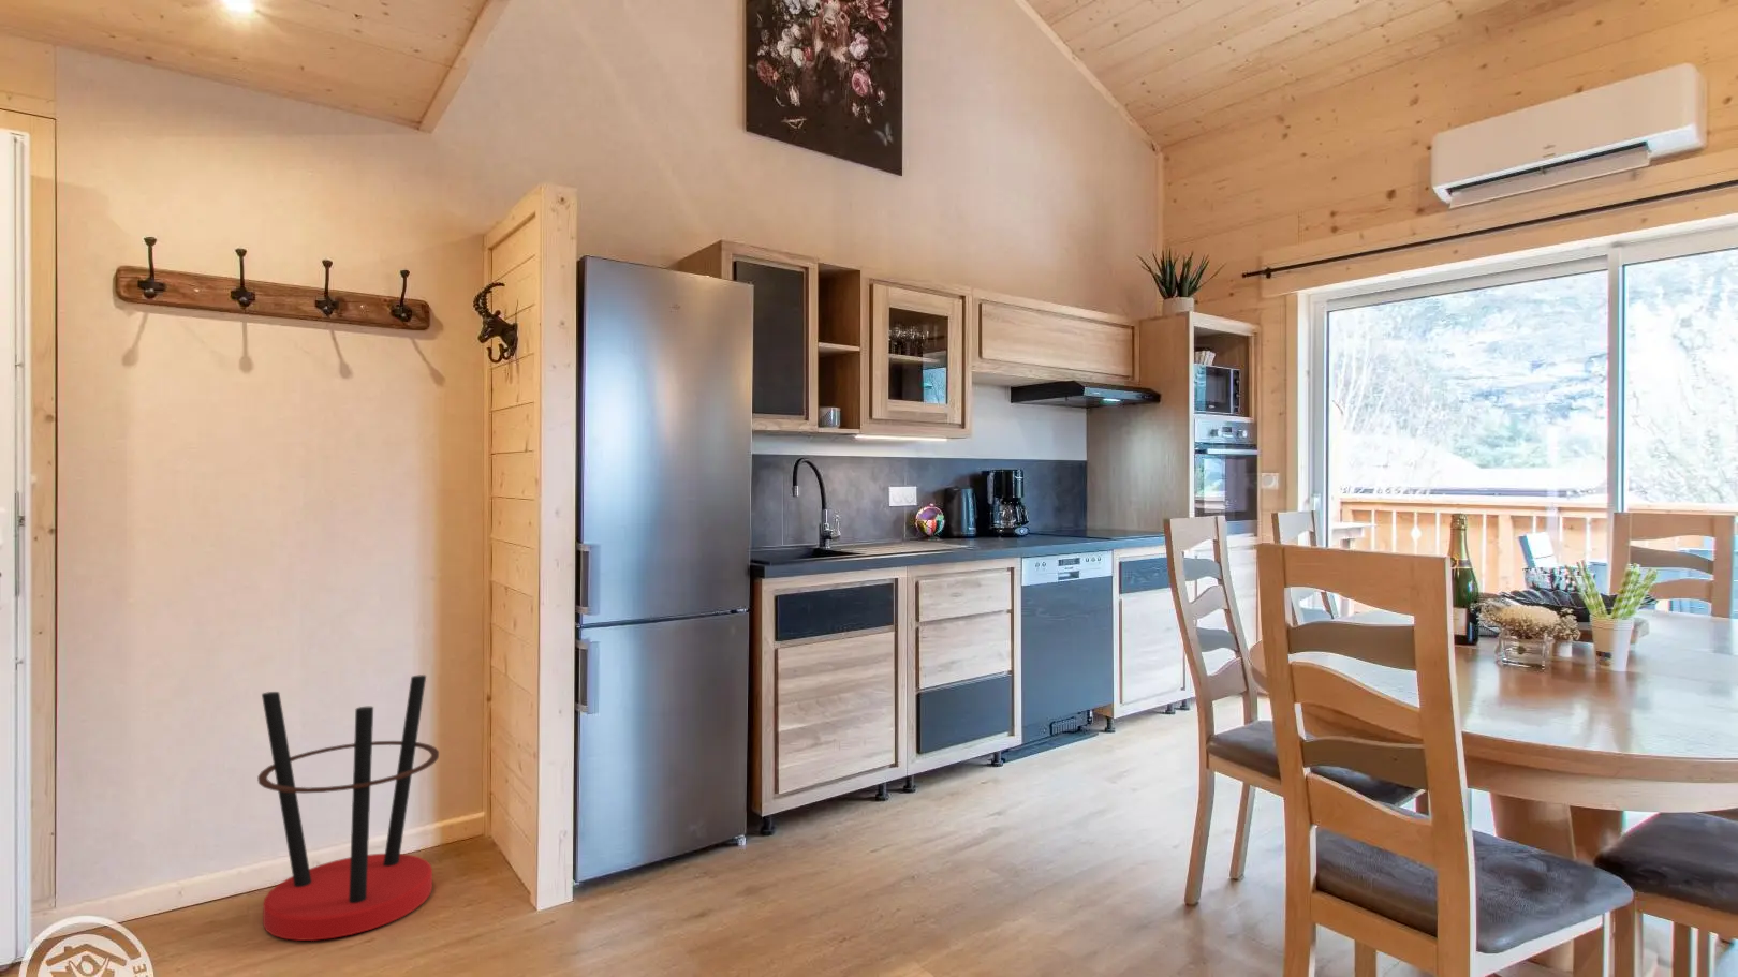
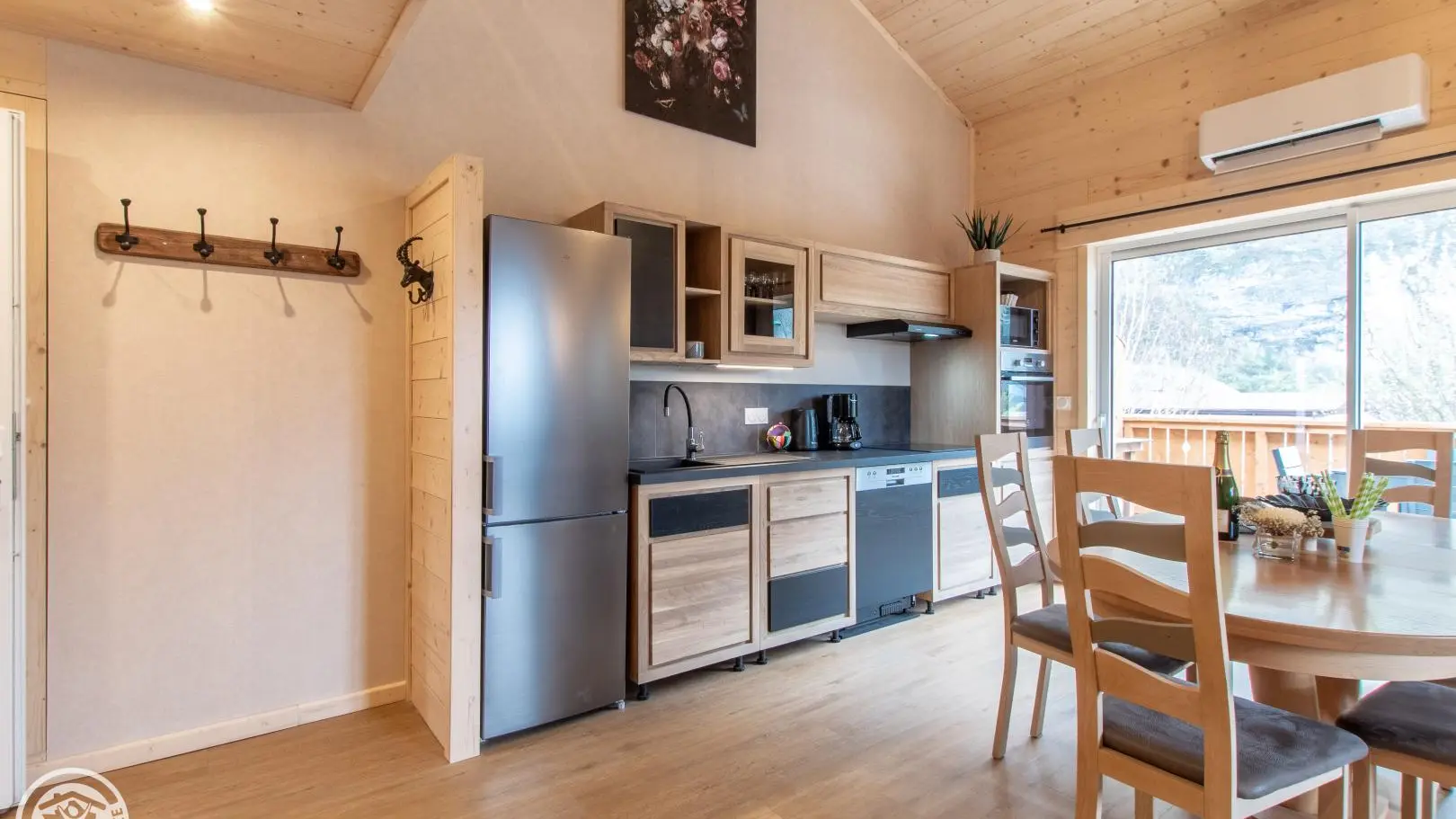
- umbrella stand [257,674,439,941]
